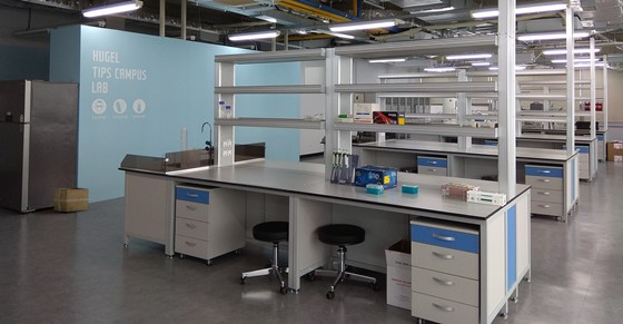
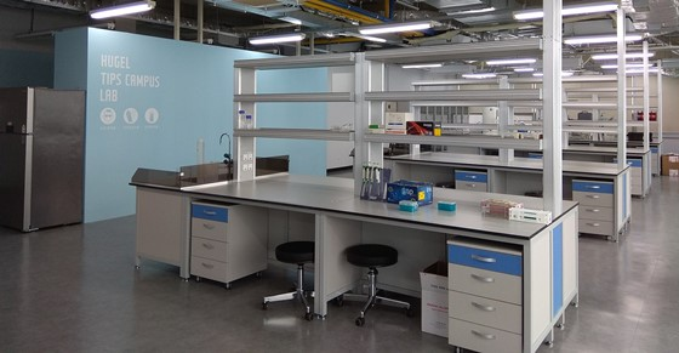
- cardboard box [53,186,90,213]
